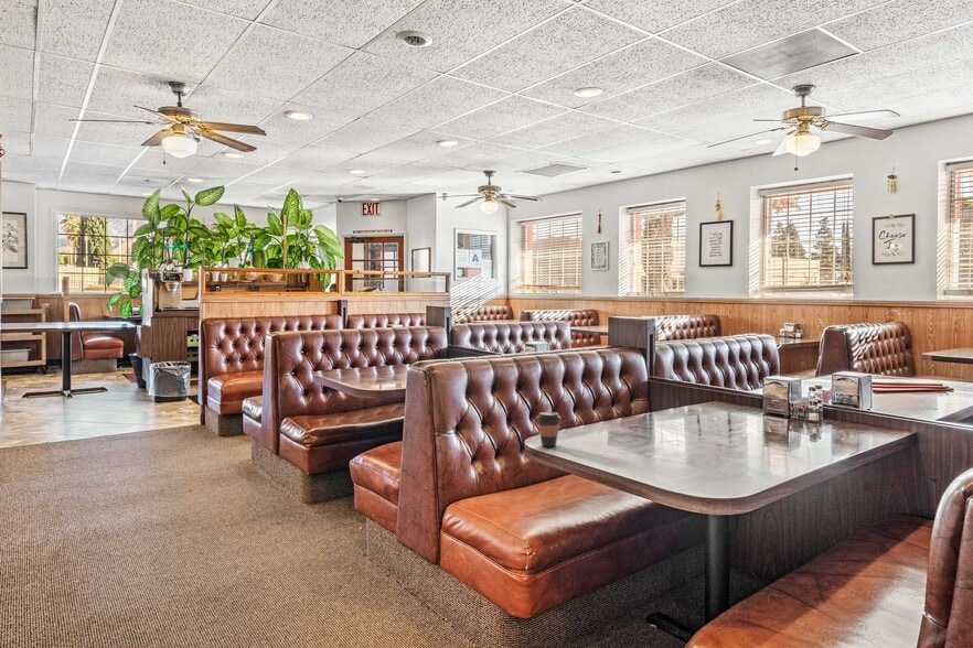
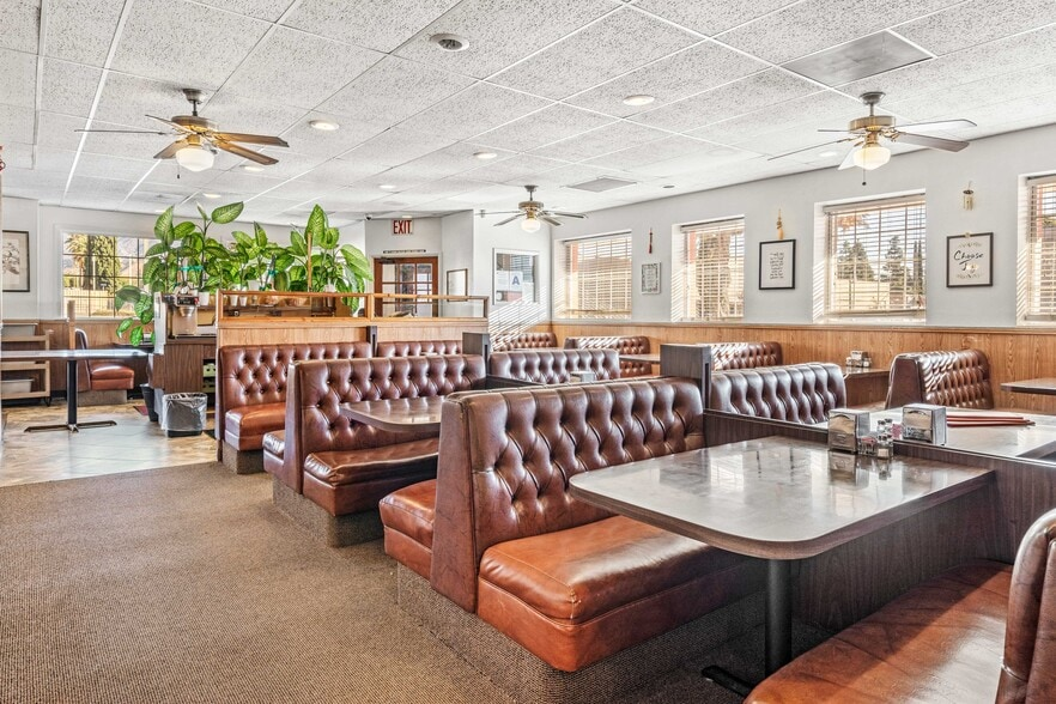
- coffee cup [535,411,563,447]
